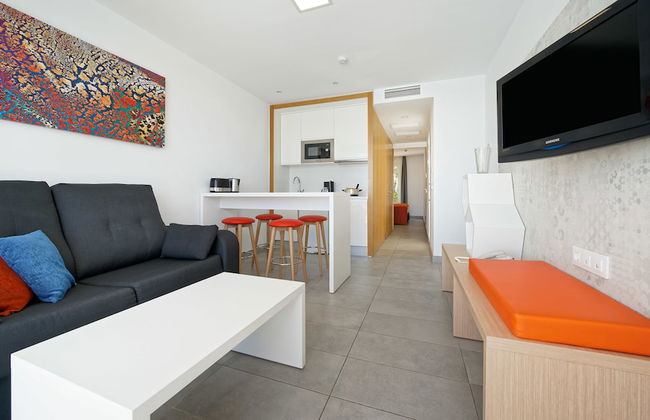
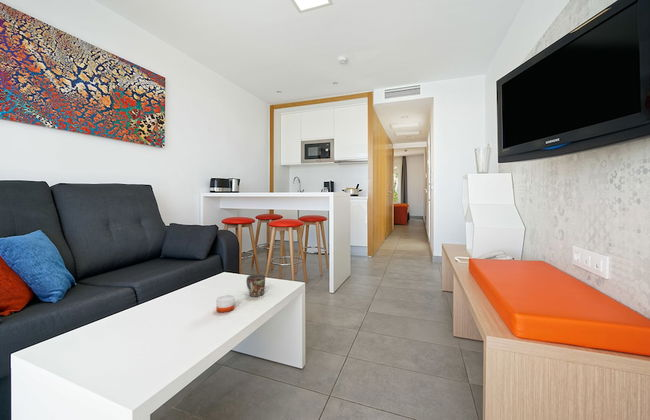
+ candle [215,294,235,313]
+ mug [245,273,266,297]
